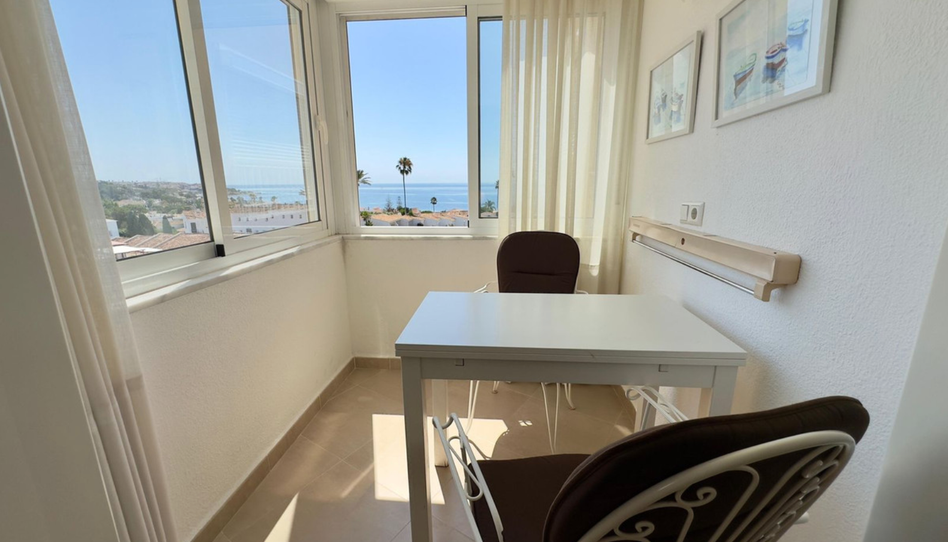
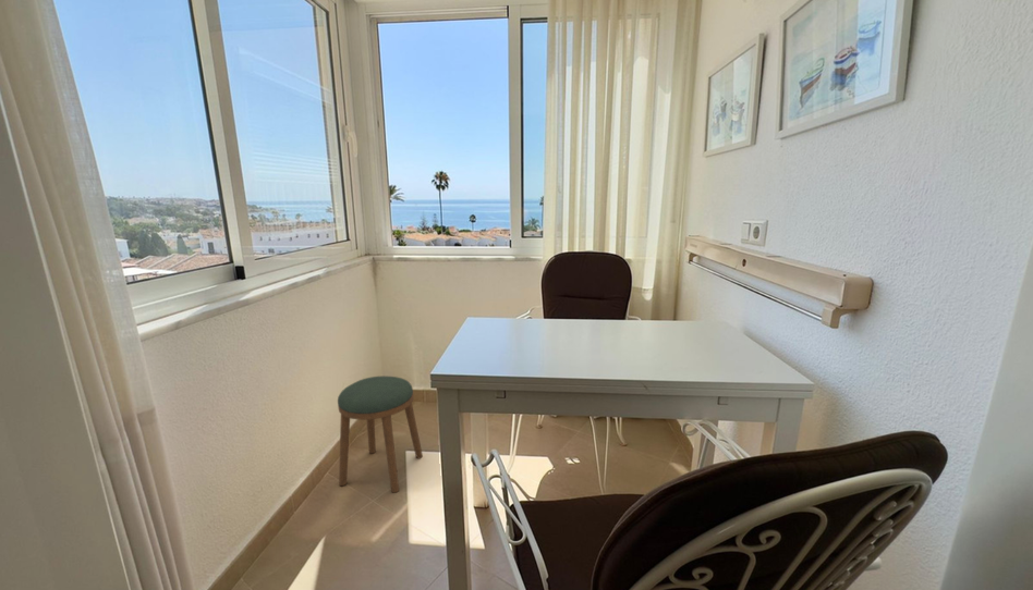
+ stool [337,376,424,494]
